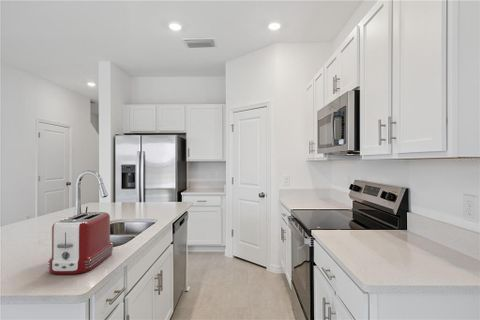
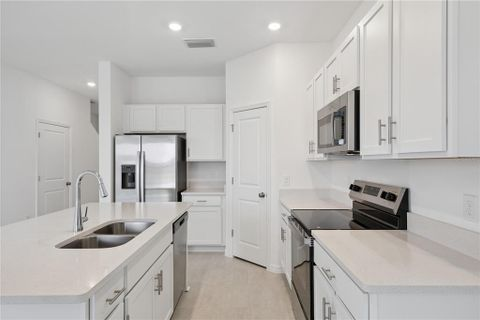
- toaster [47,211,114,275]
